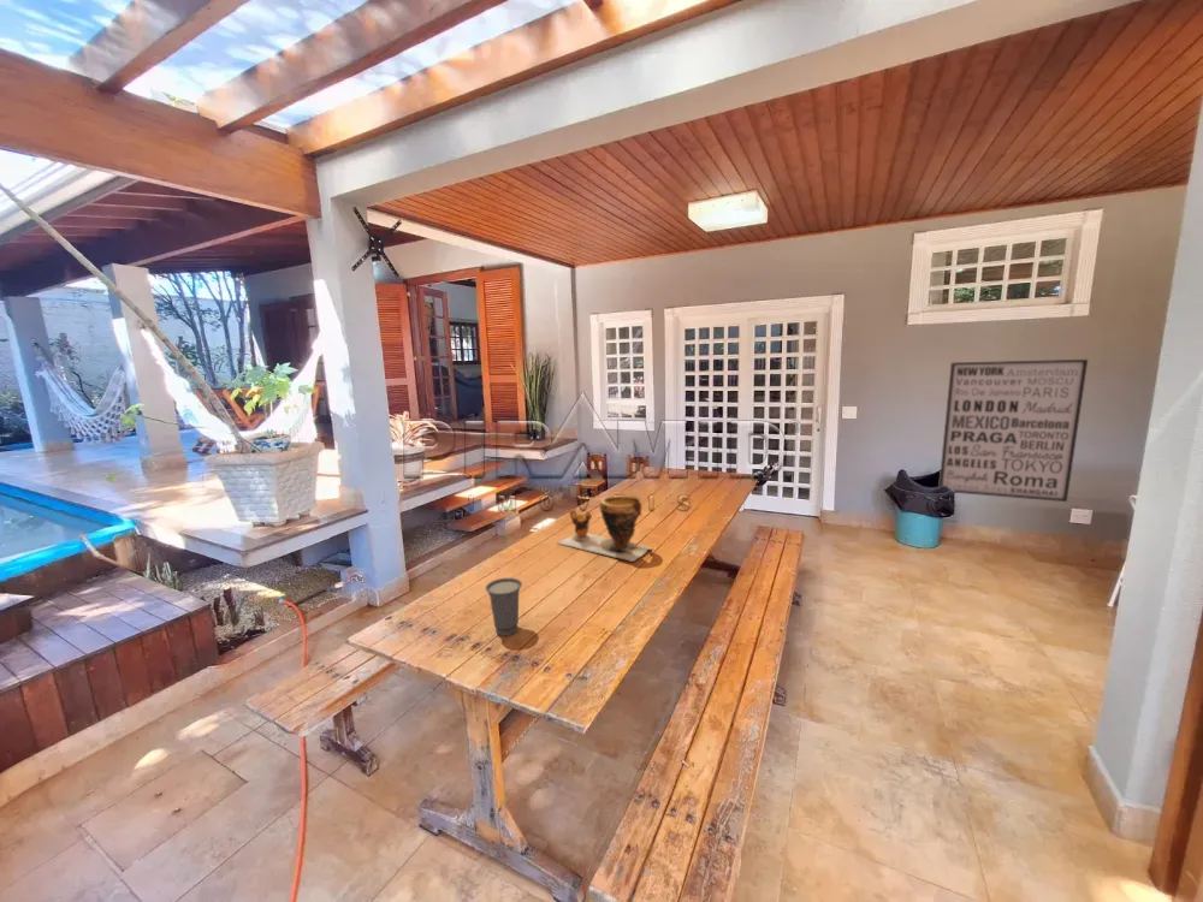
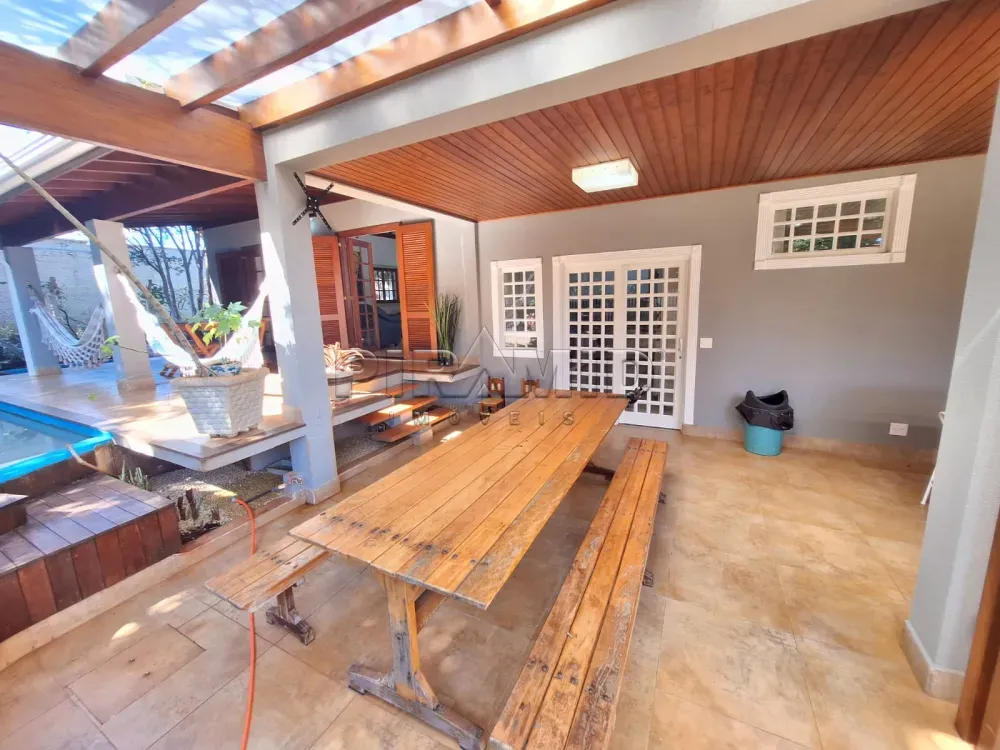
- clay pot [556,494,653,563]
- cup [485,577,523,637]
- wall art [937,358,1089,503]
